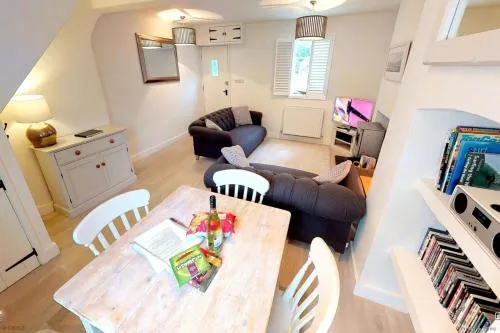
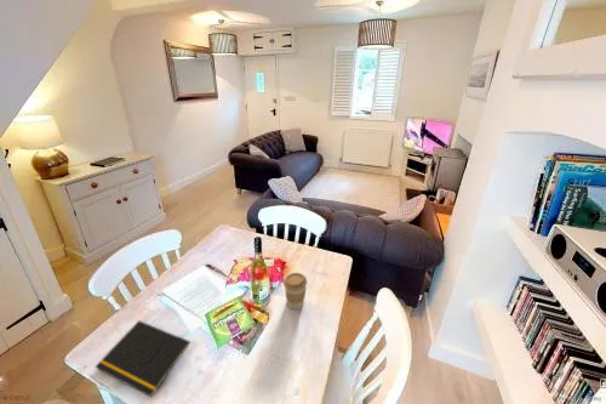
+ notepad [95,319,191,398]
+ coffee cup [282,272,308,311]
